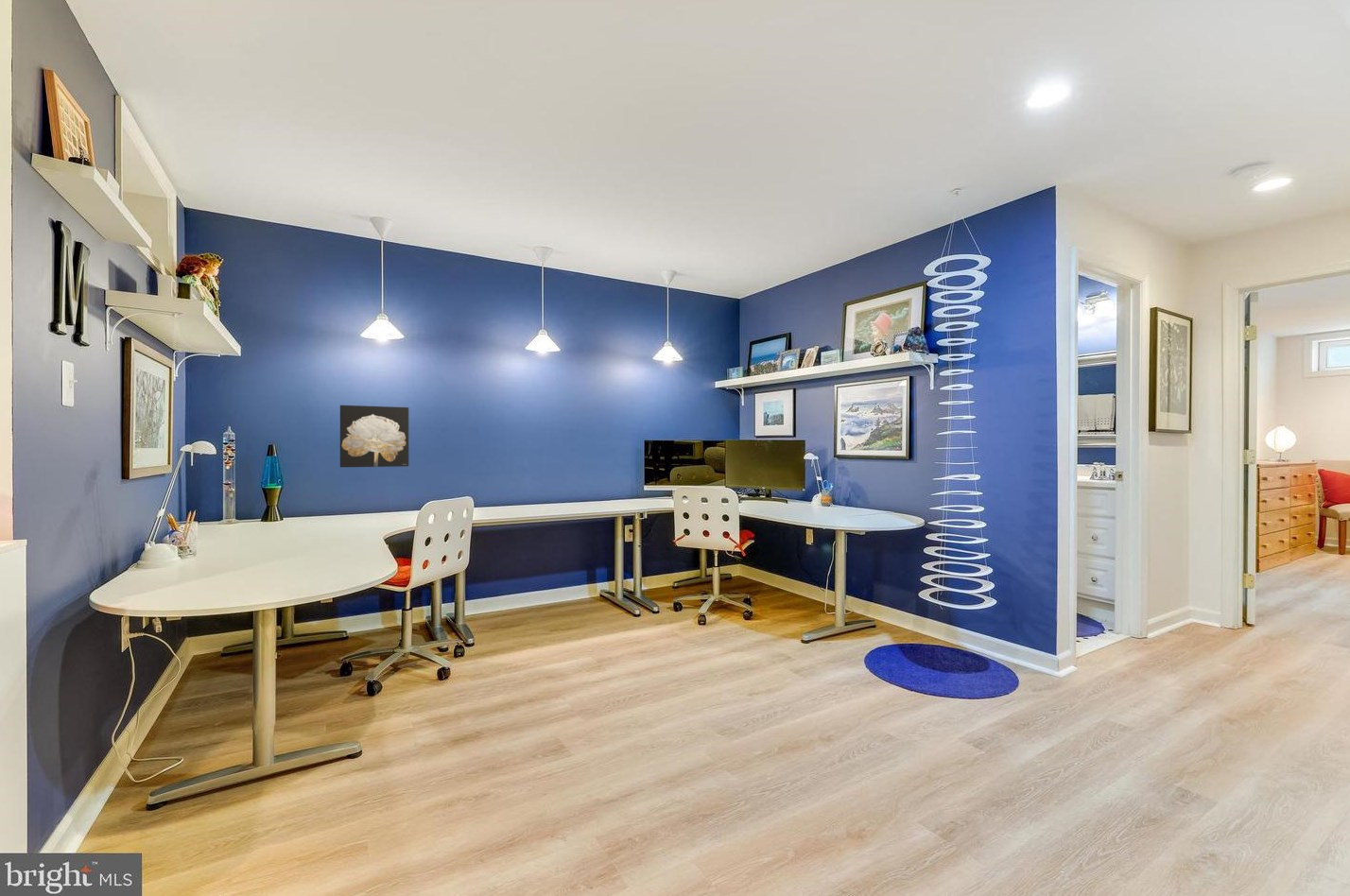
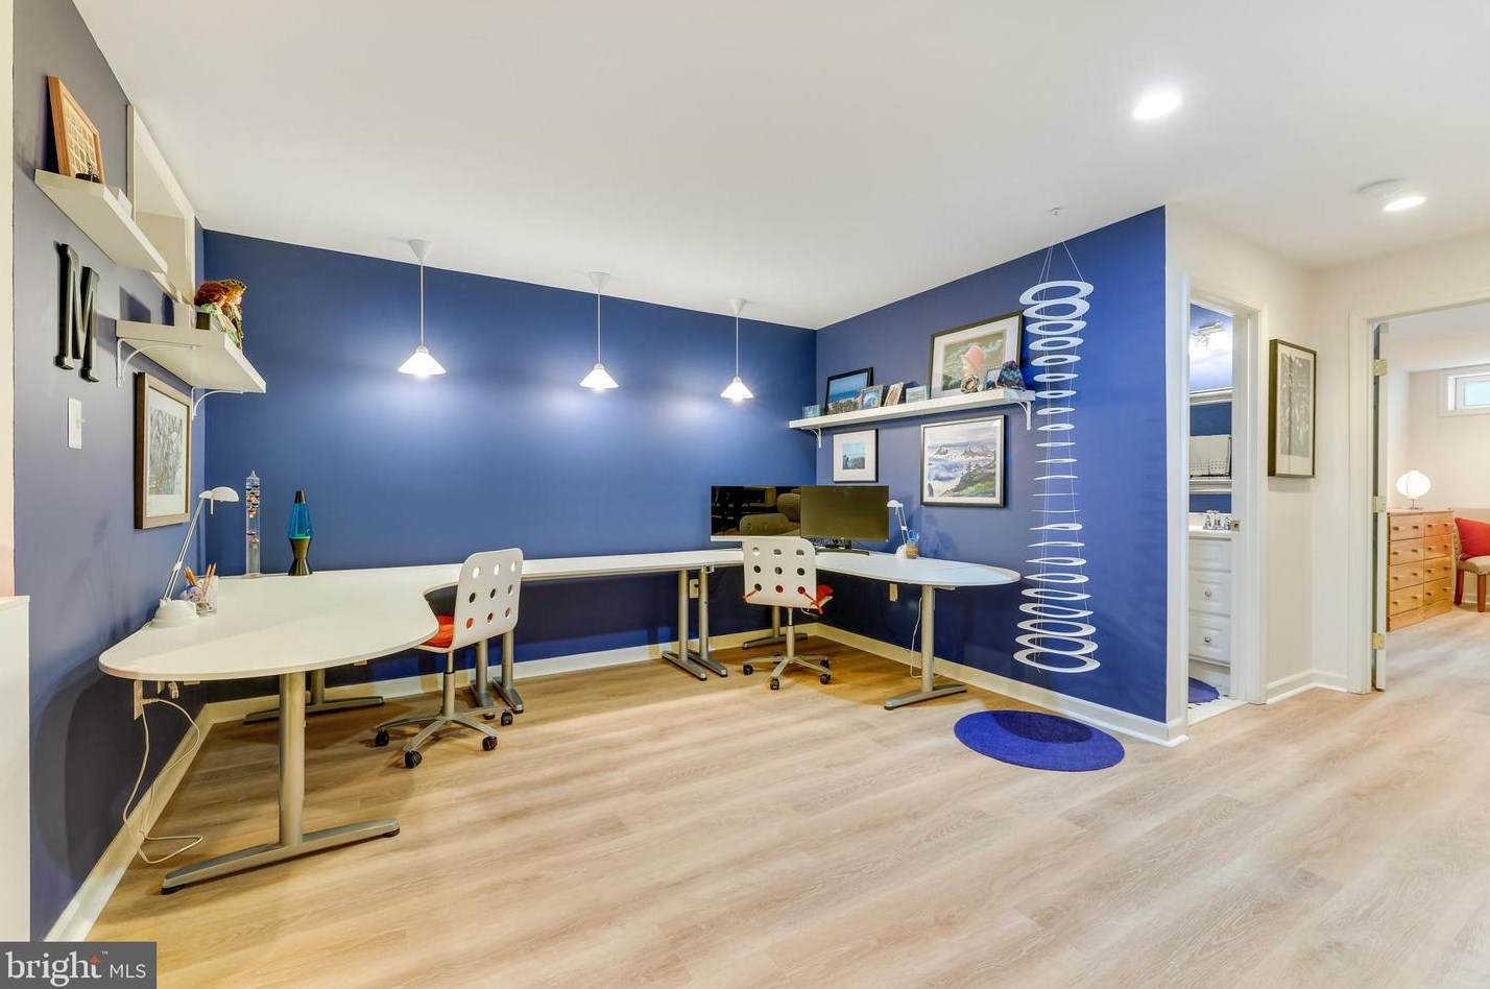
- wall art [339,405,409,468]
